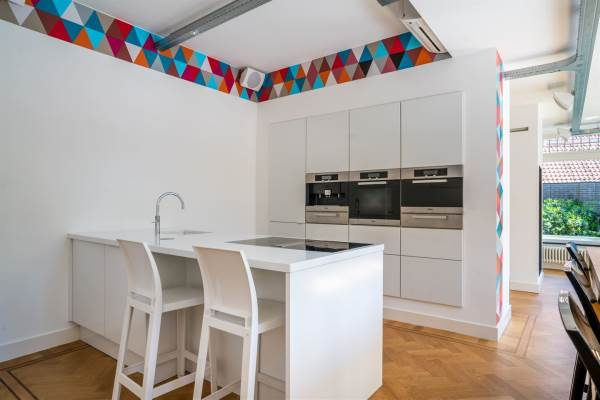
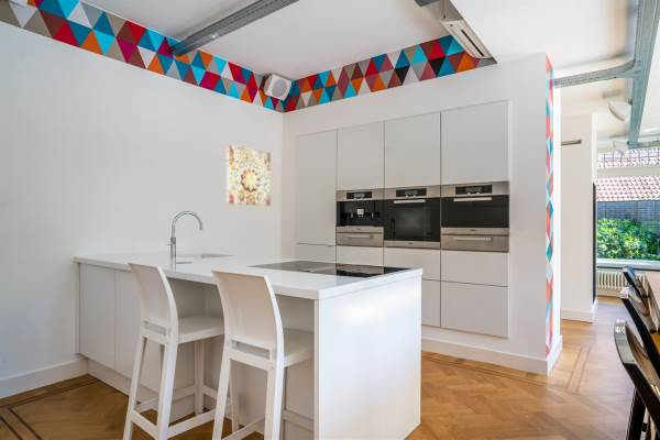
+ wall art [226,144,272,207]
